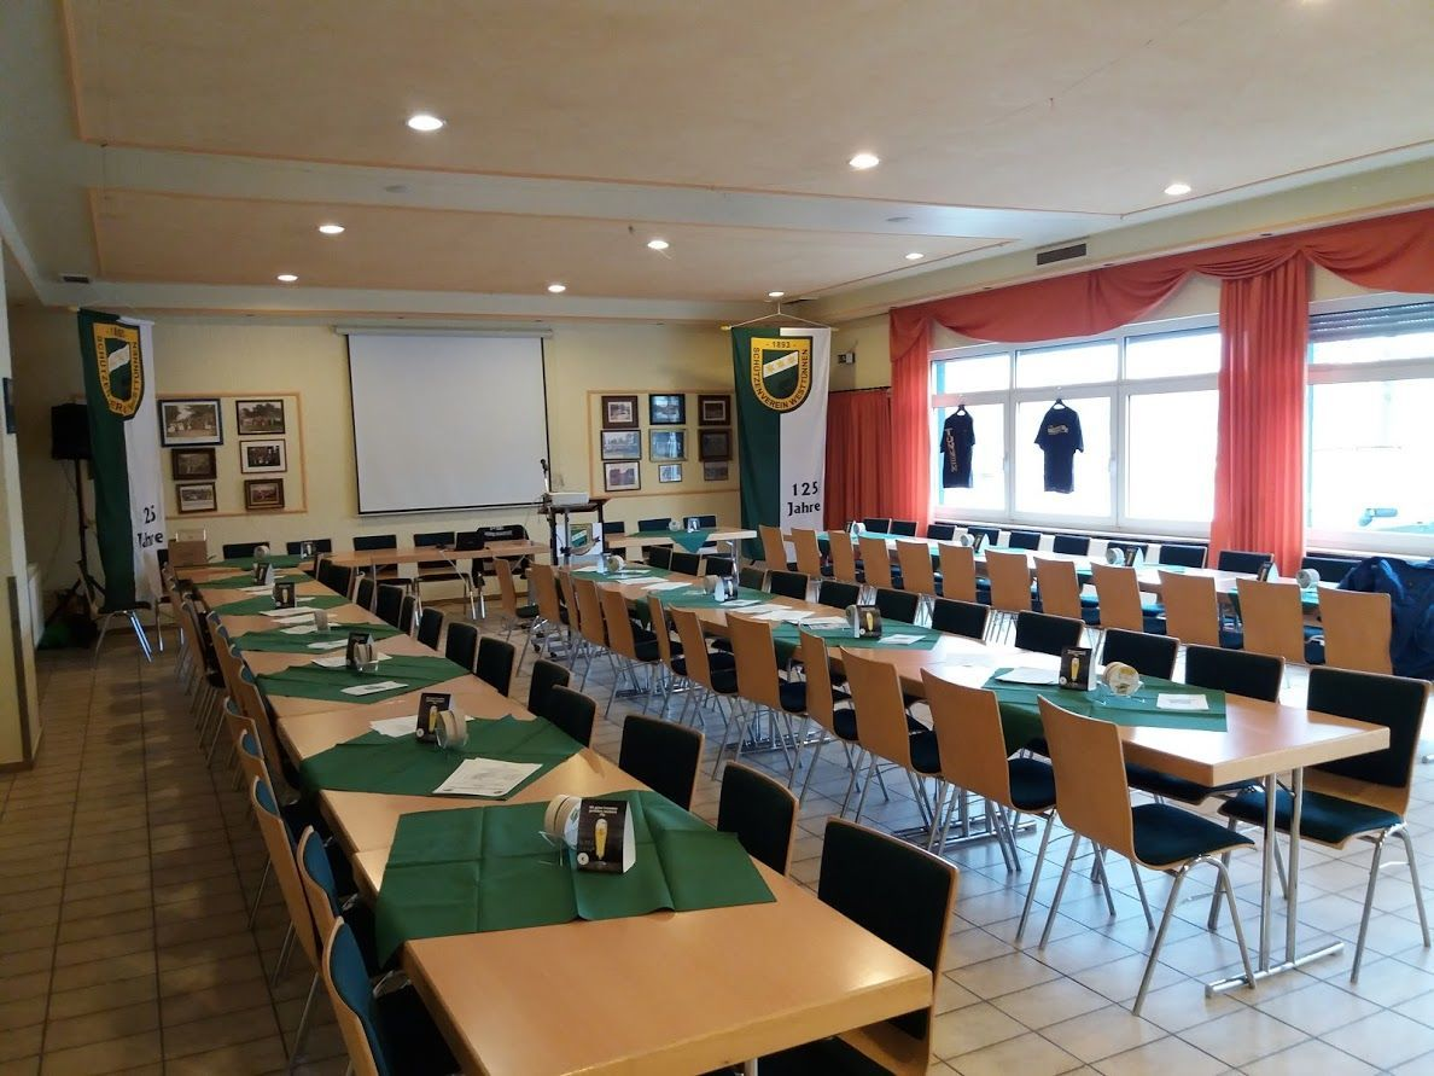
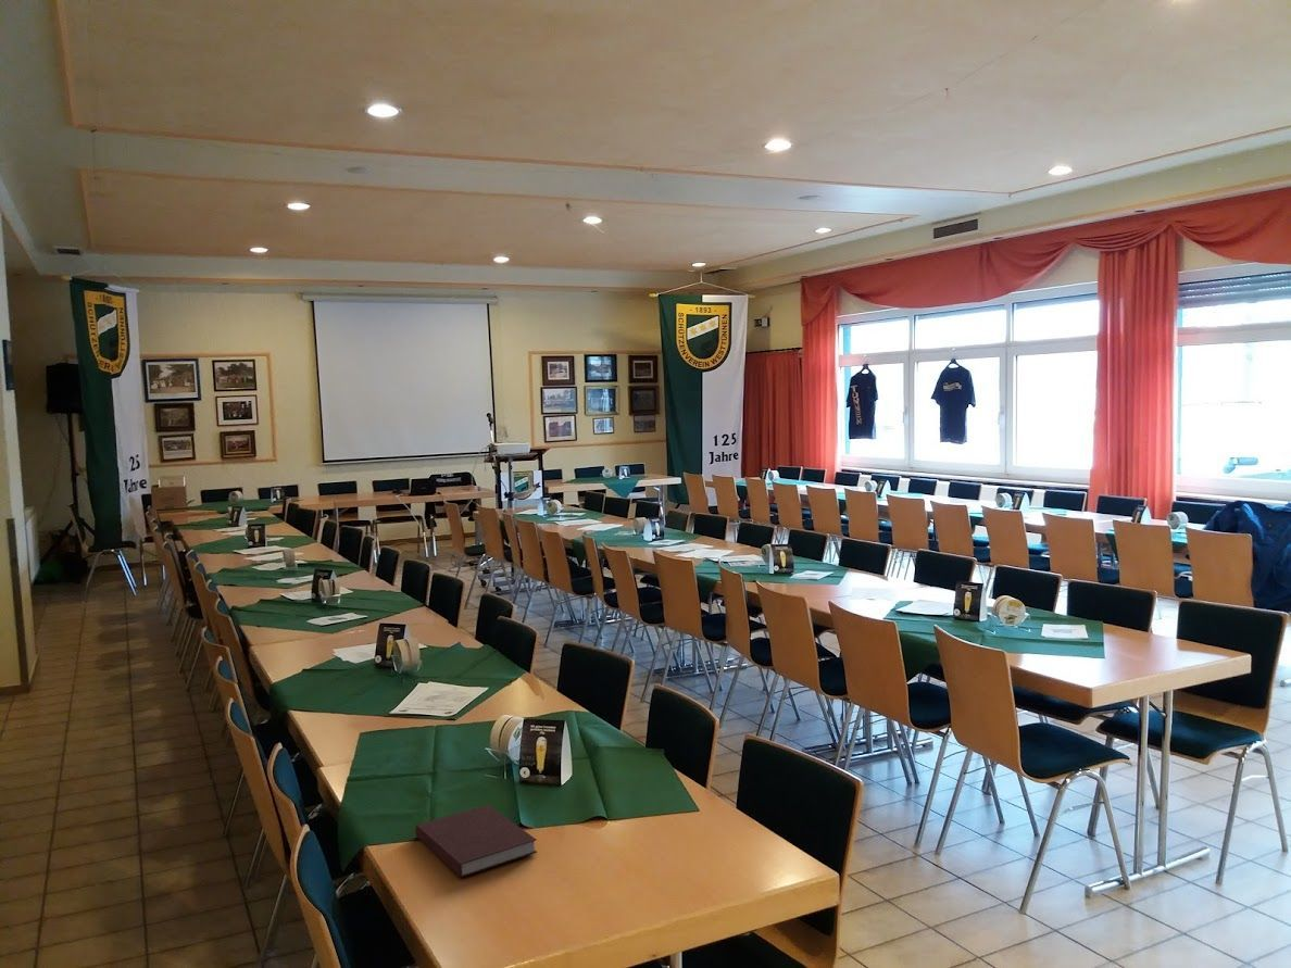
+ notebook [414,804,538,879]
